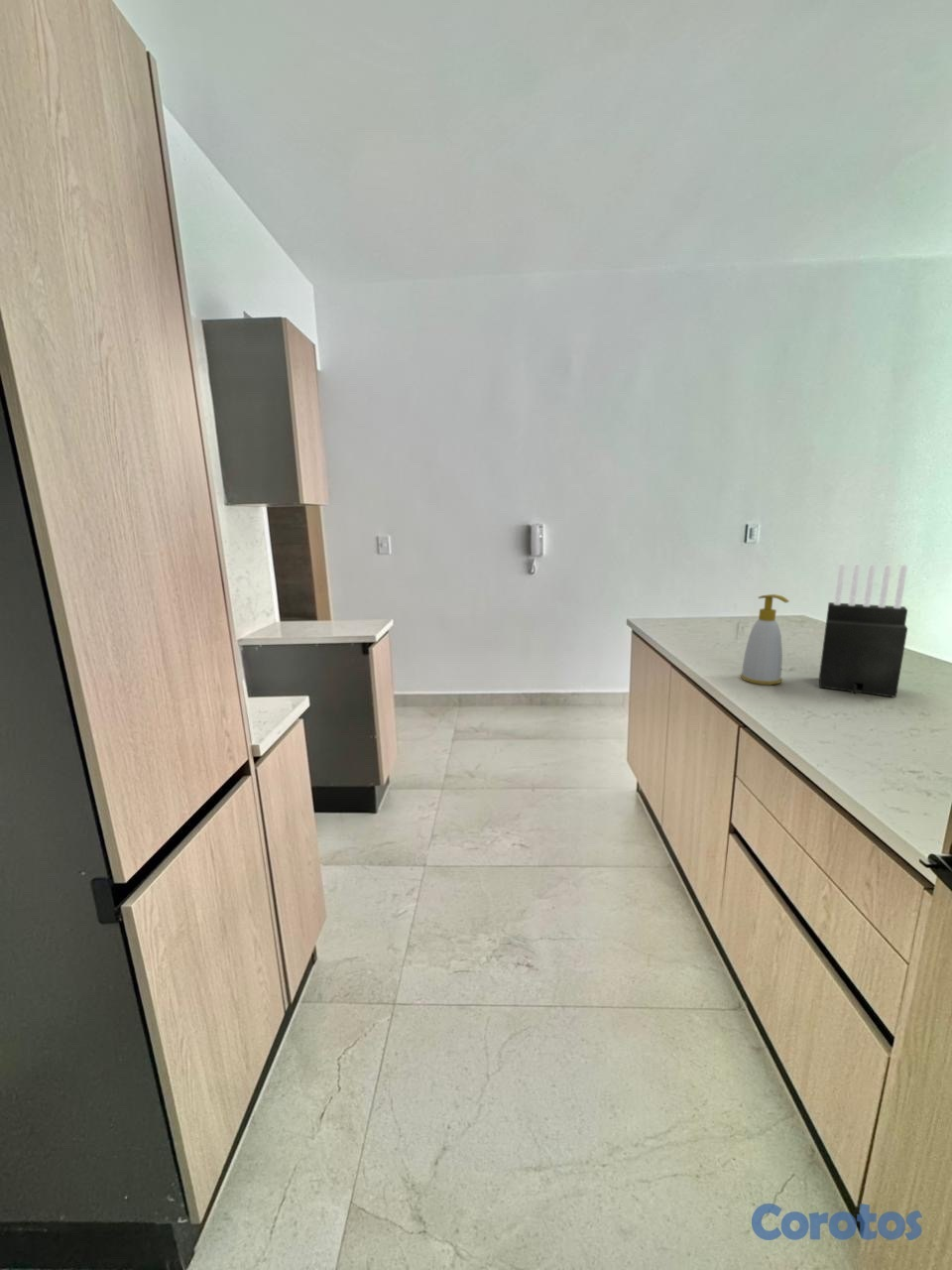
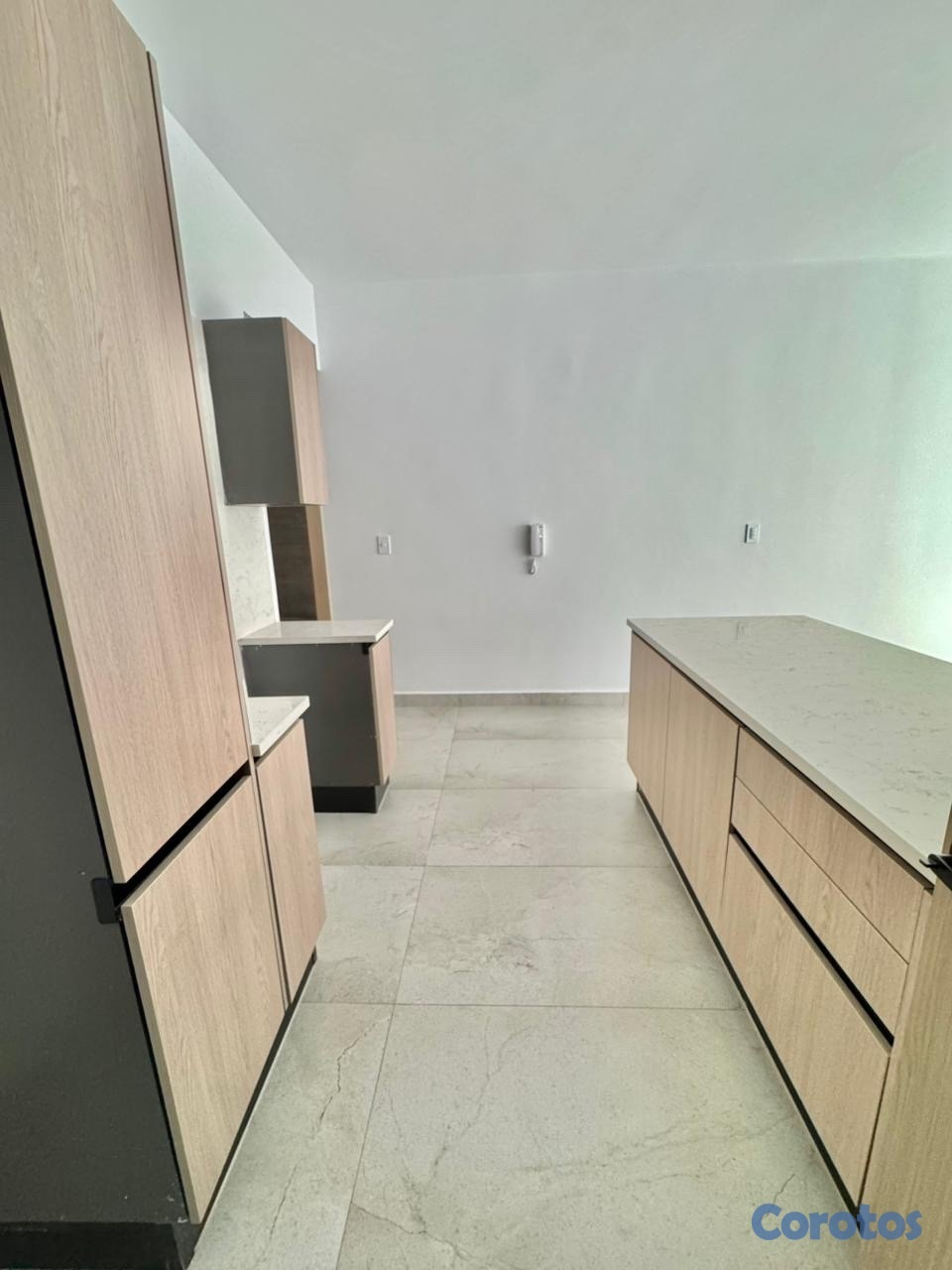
- soap bottle [740,593,790,686]
- knife block [818,563,908,699]
